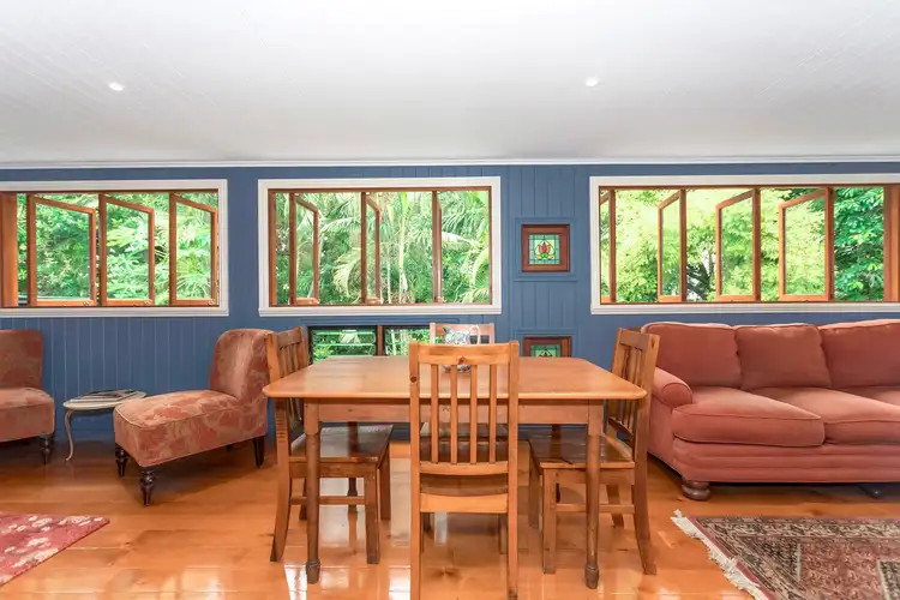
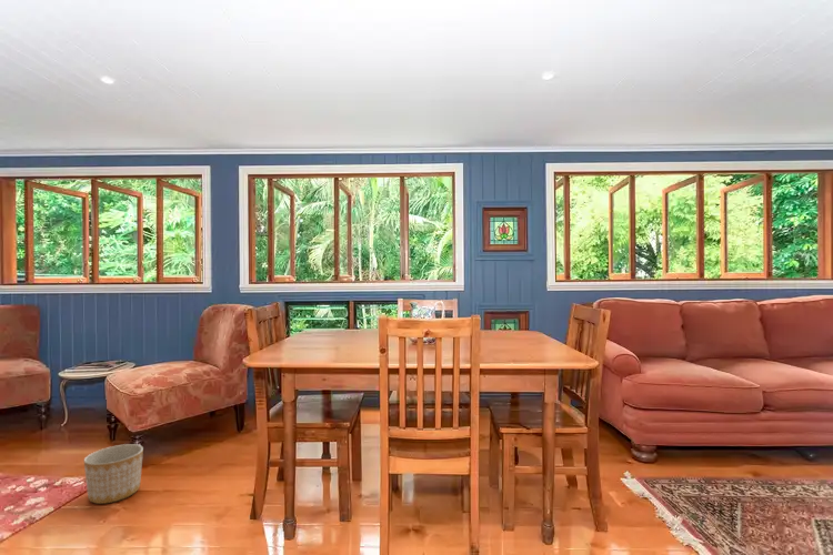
+ planter [83,443,144,505]
